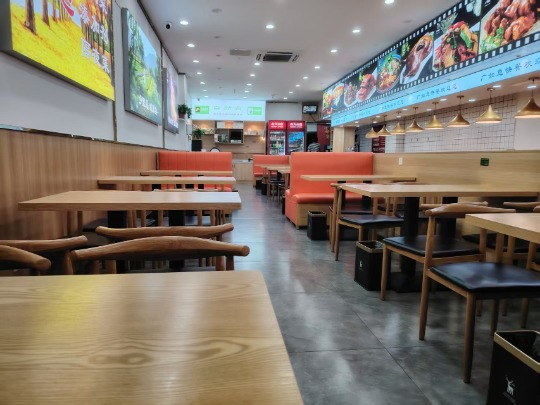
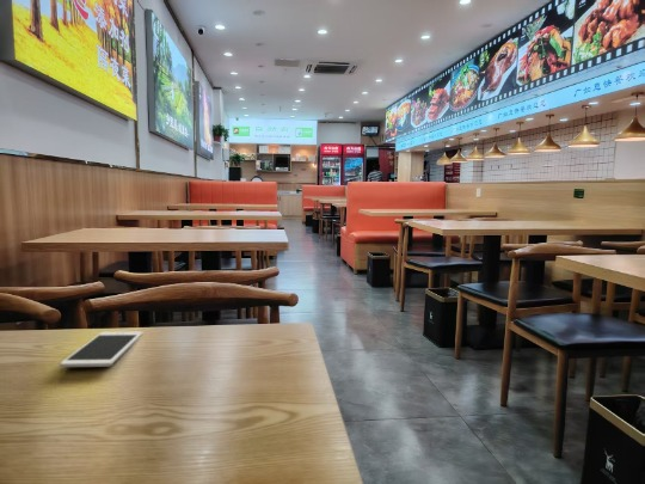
+ cell phone [59,331,143,368]
